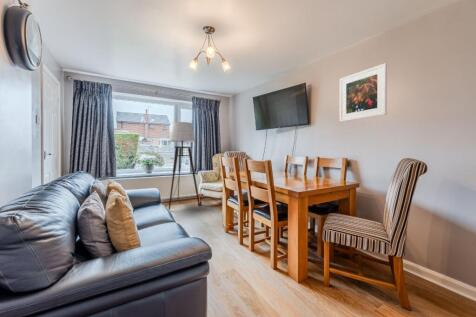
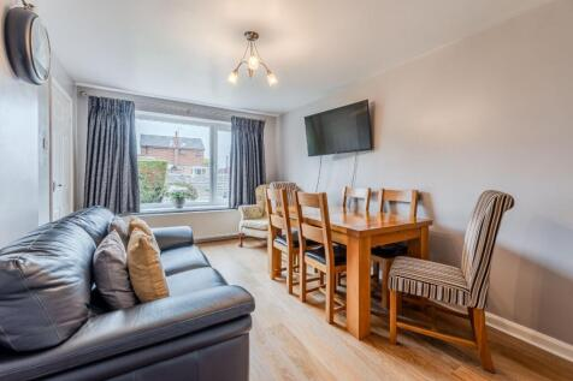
- floor lamp [165,121,201,211]
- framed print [339,62,388,123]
